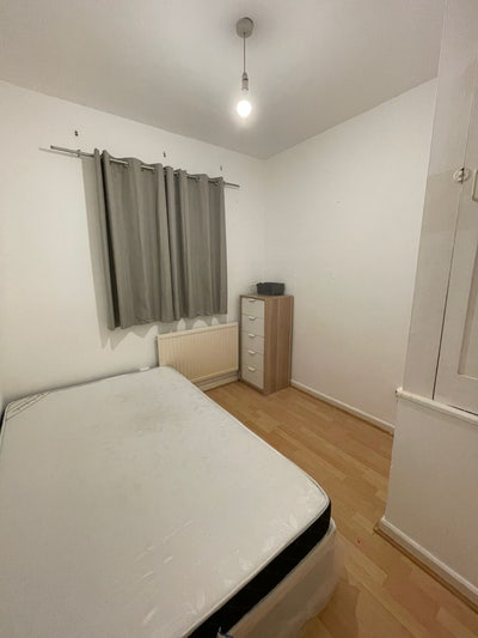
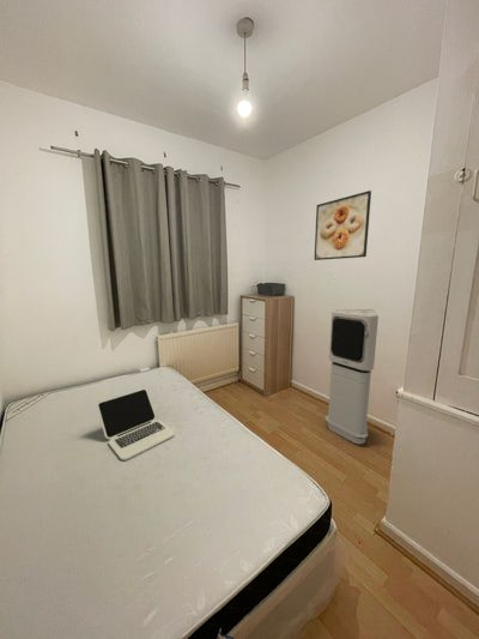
+ laptop [96,387,176,462]
+ air purifier [325,308,380,445]
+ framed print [313,189,372,261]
